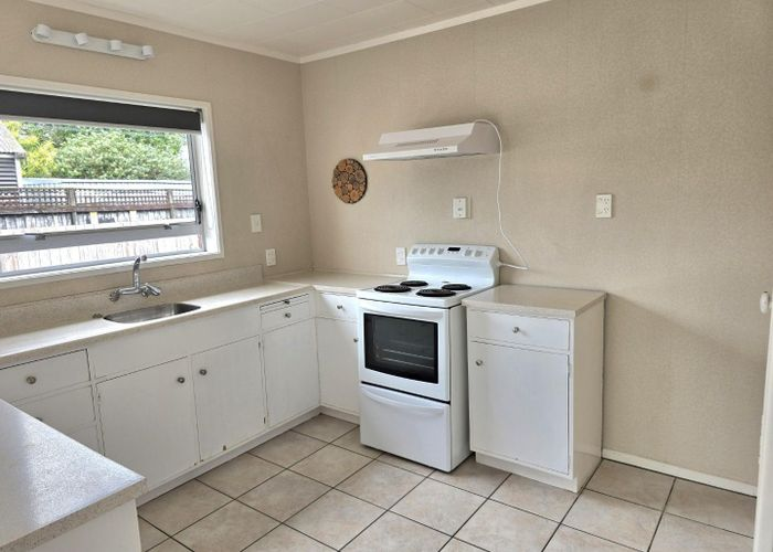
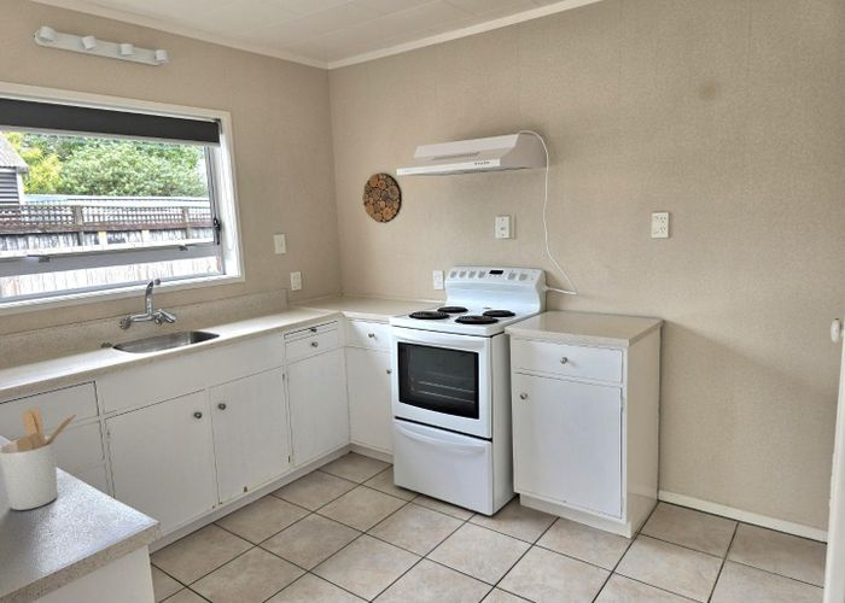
+ utensil holder [0,408,81,511]
